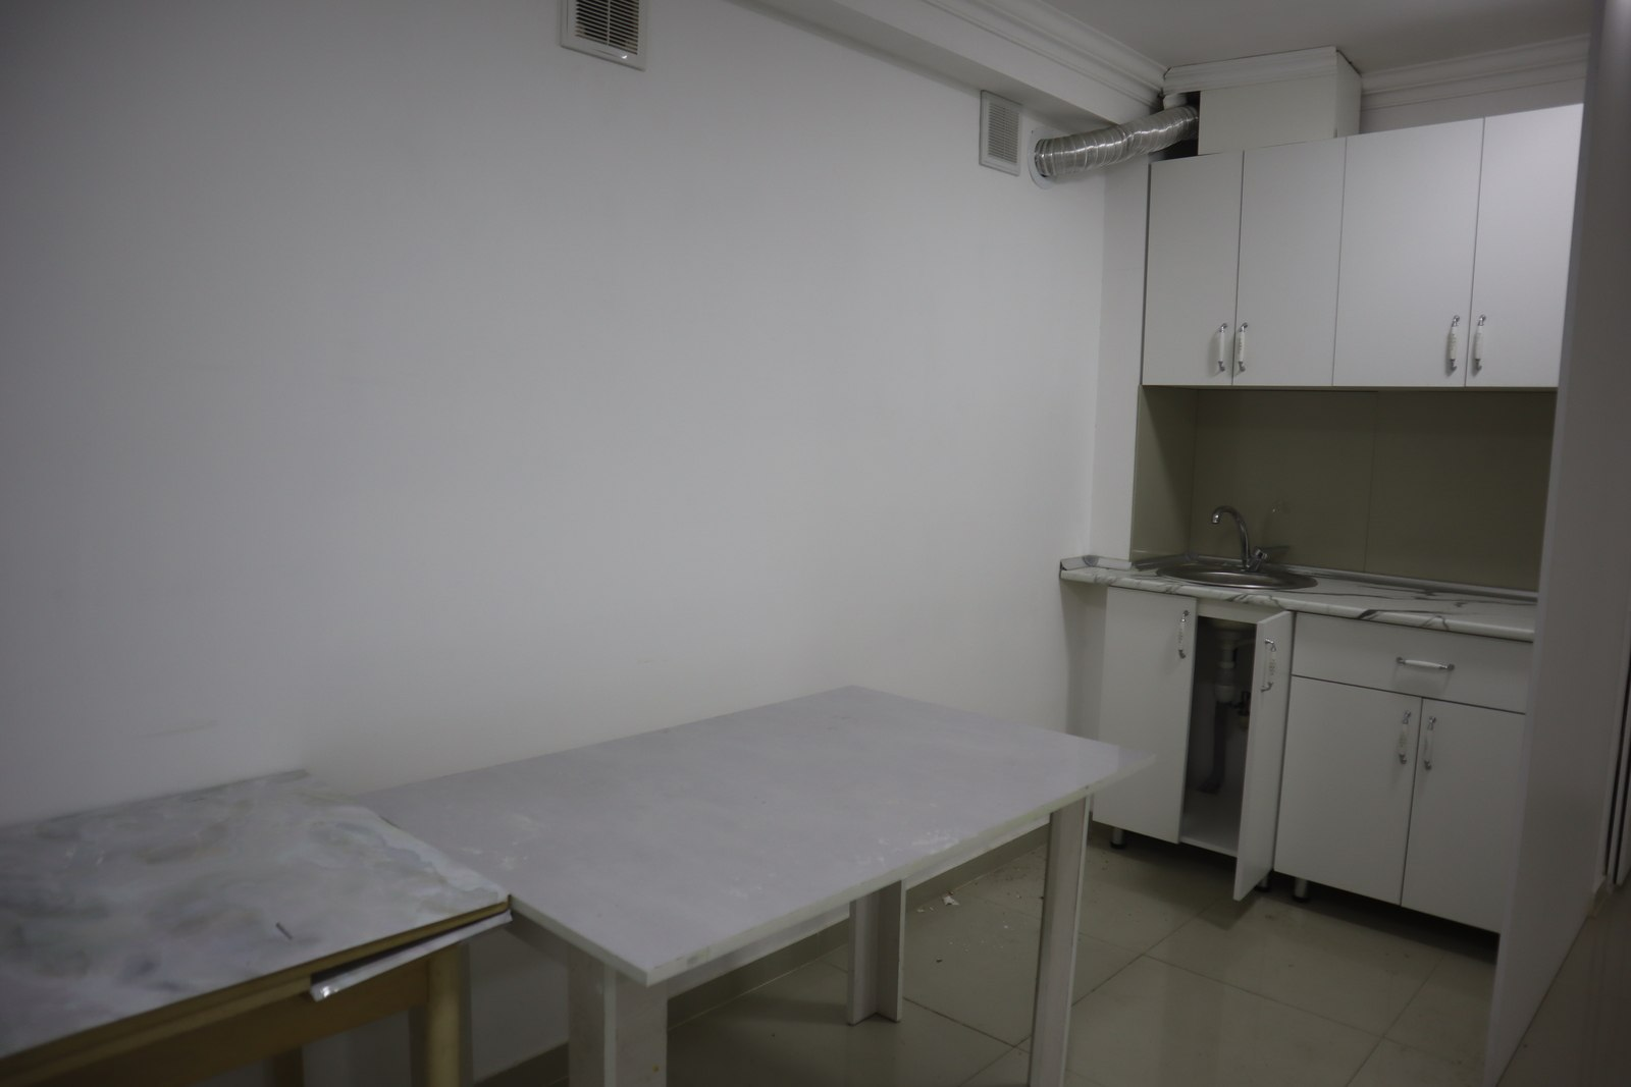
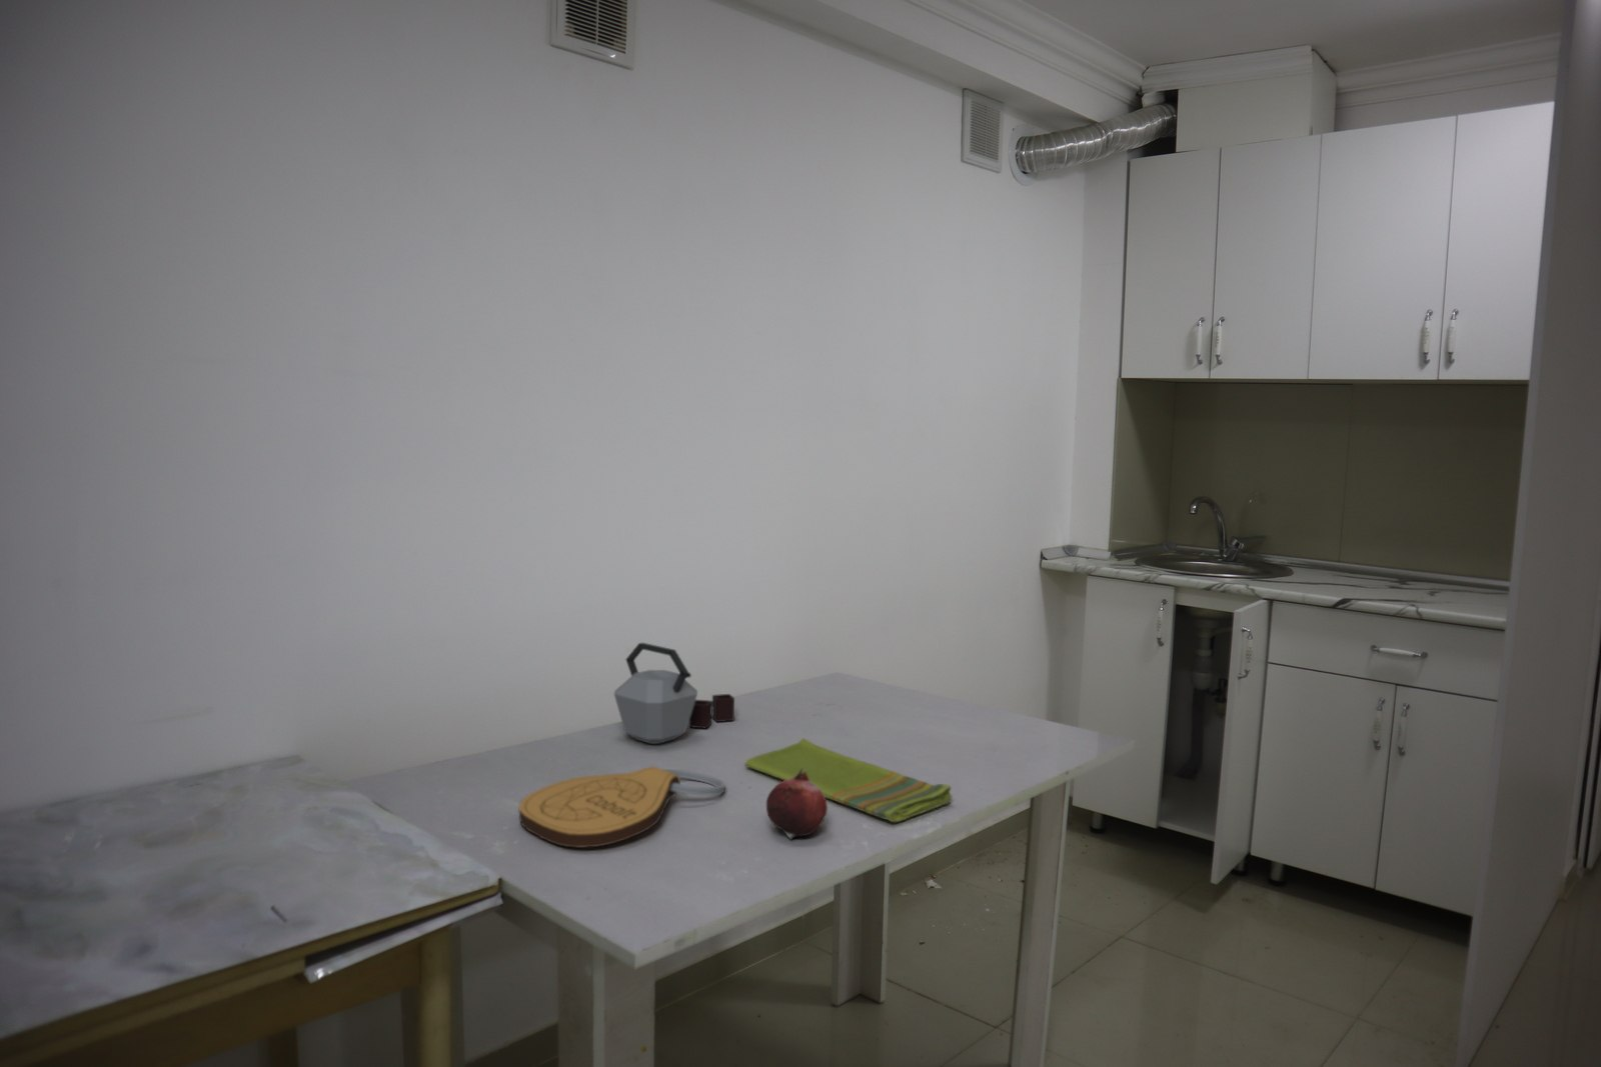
+ kettle [613,642,735,745]
+ key chain [518,766,727,848]
+ dish towel [743,737,953,823]
+ fruit [766,768,829,841]
